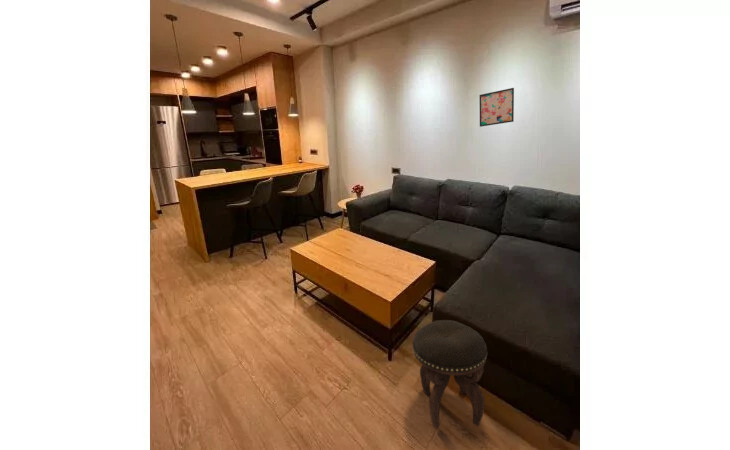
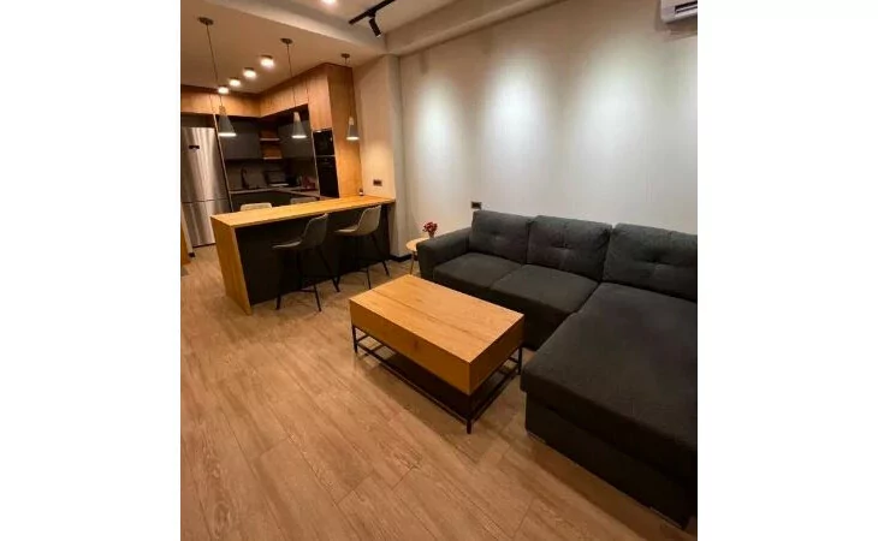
- wall art [479,87,515,128]
- footstool [411,319,488,430]
